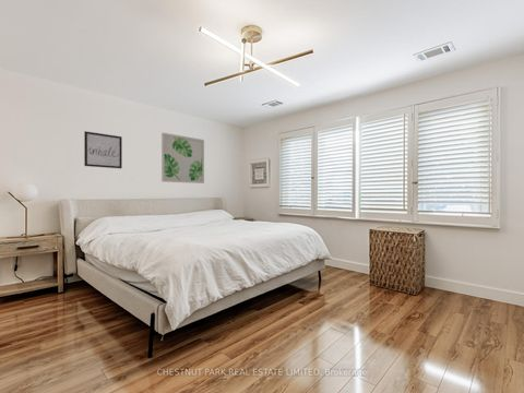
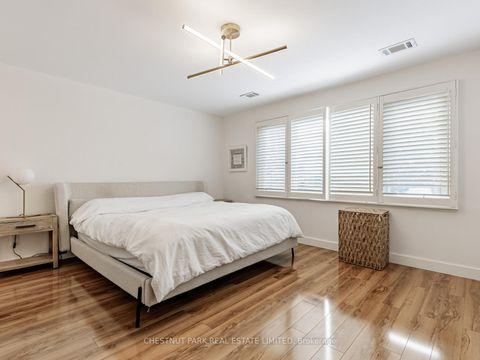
- wall art [83,130,123,169]
- wall art [160,132,205,184]
